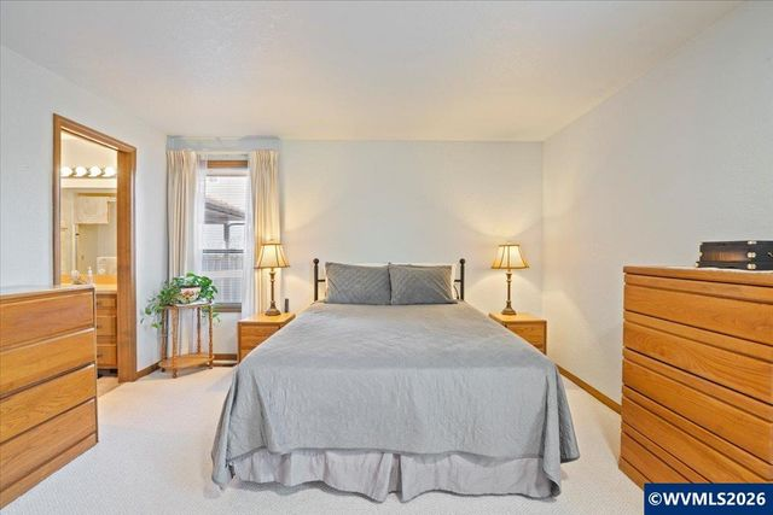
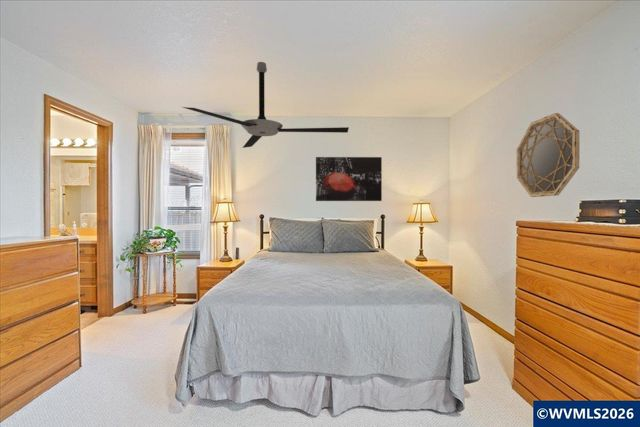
+ ceiling fan [181,61,350,149]
+ wall art [315,156,383,202]
+ home mirror [516,112,580,198]
